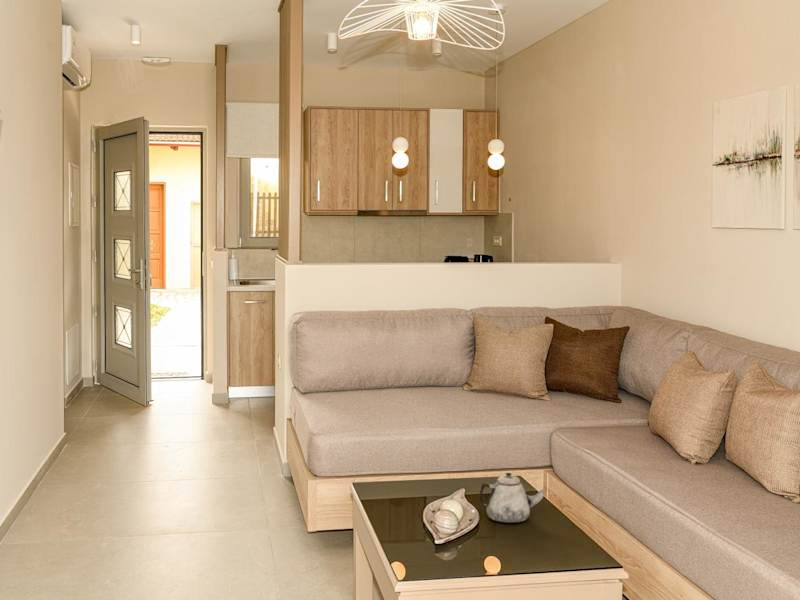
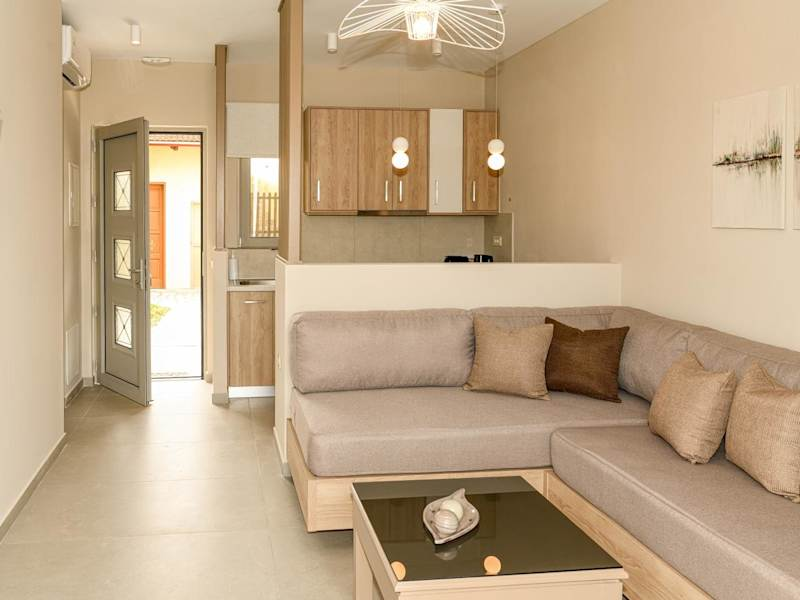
- teapot [477,472,549,524]
